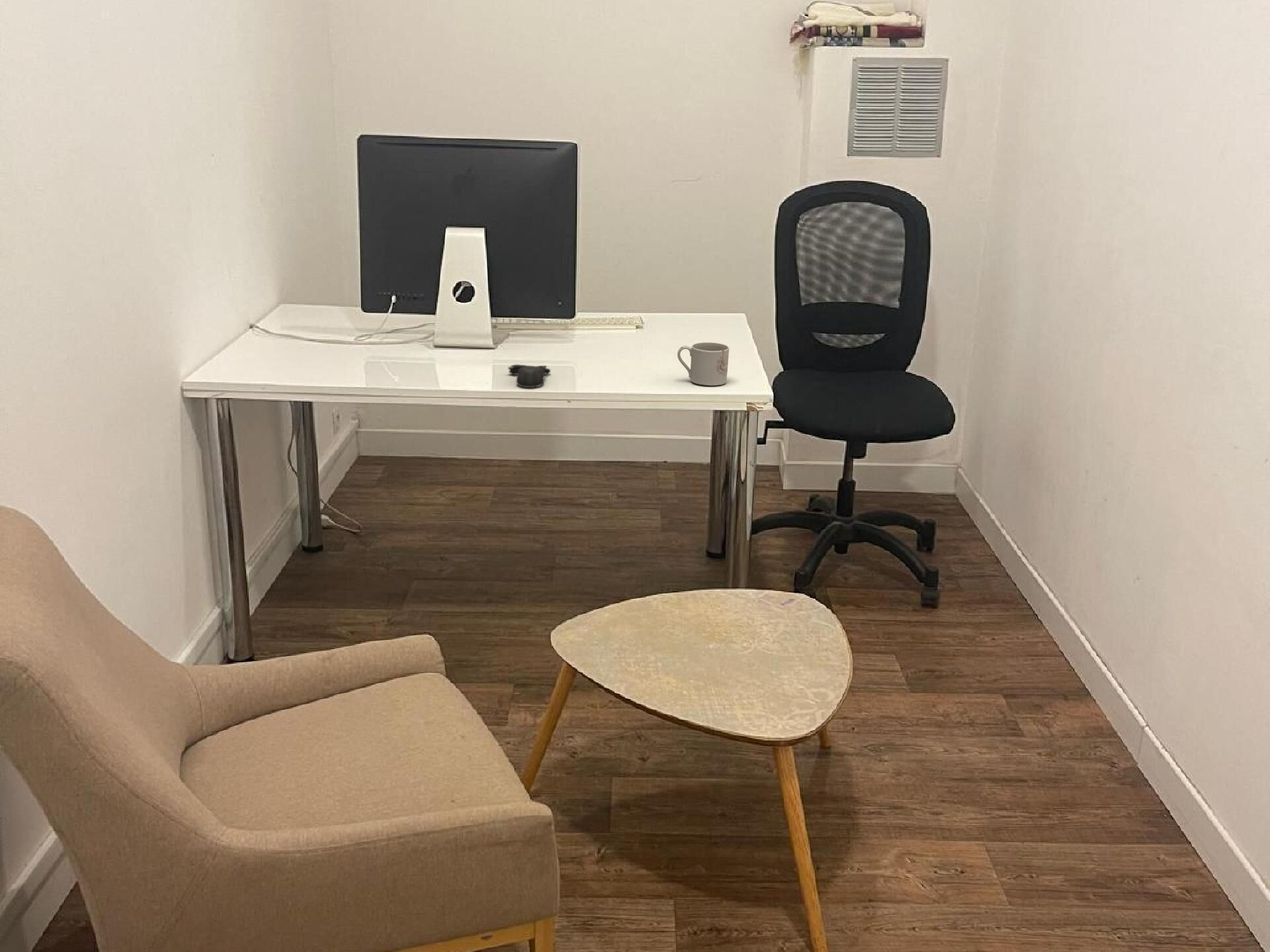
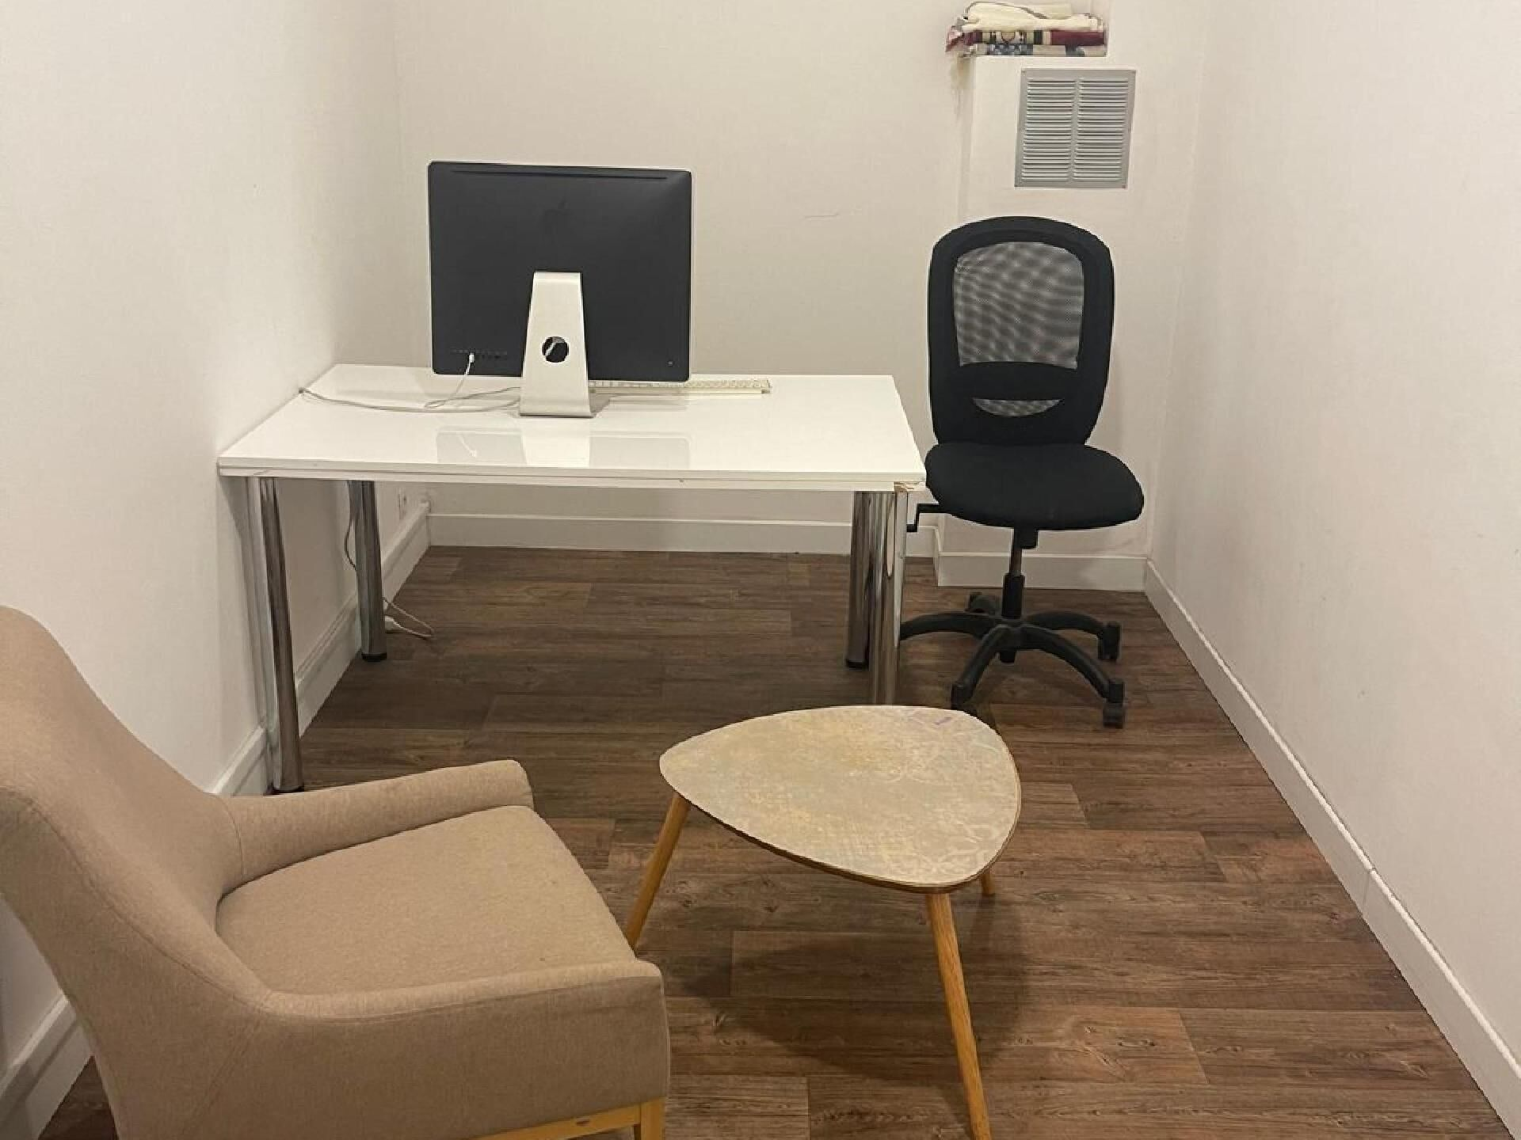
- computer mouse [507,364,551,388]
- mug [677,342,730,386]
